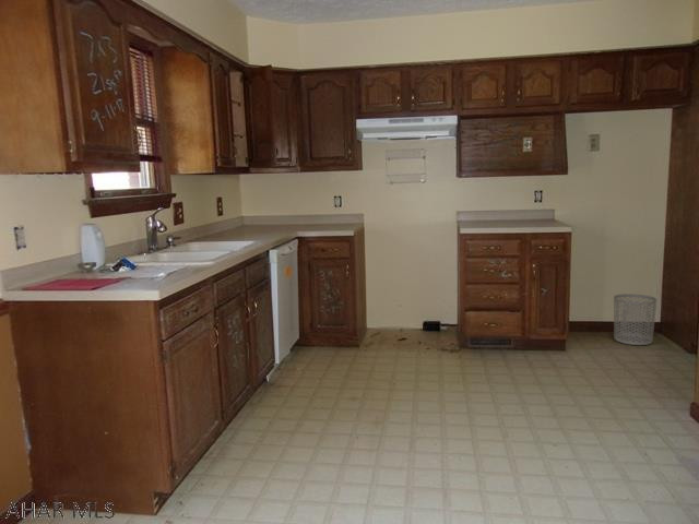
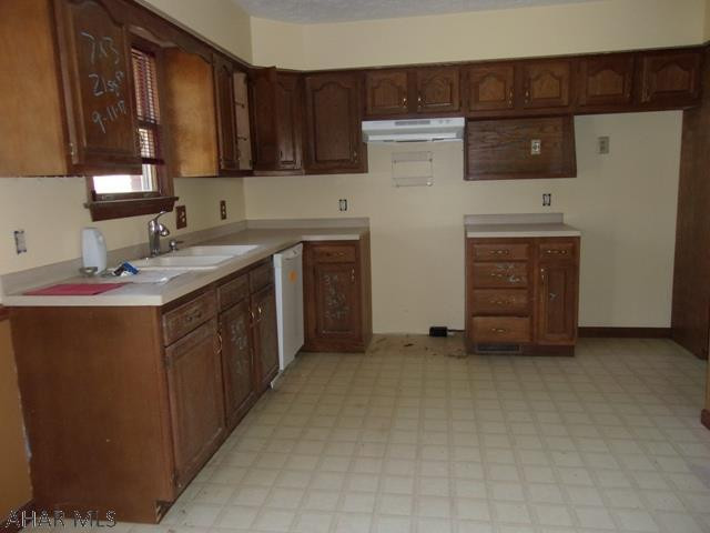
- waste bin [613,293,657,346]
